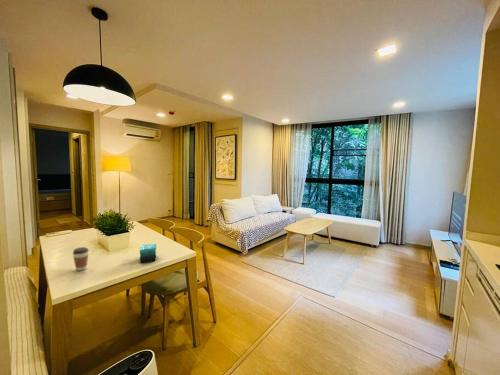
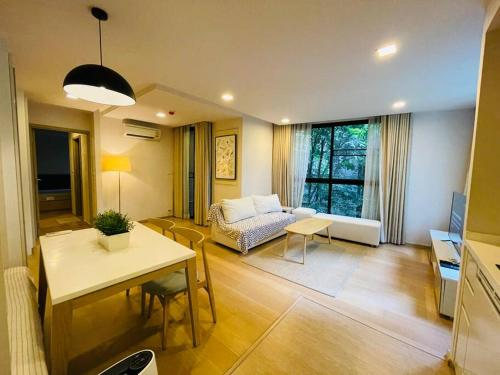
- coffee cup [72,246,90,272]
- candle [139,243,157,264]
